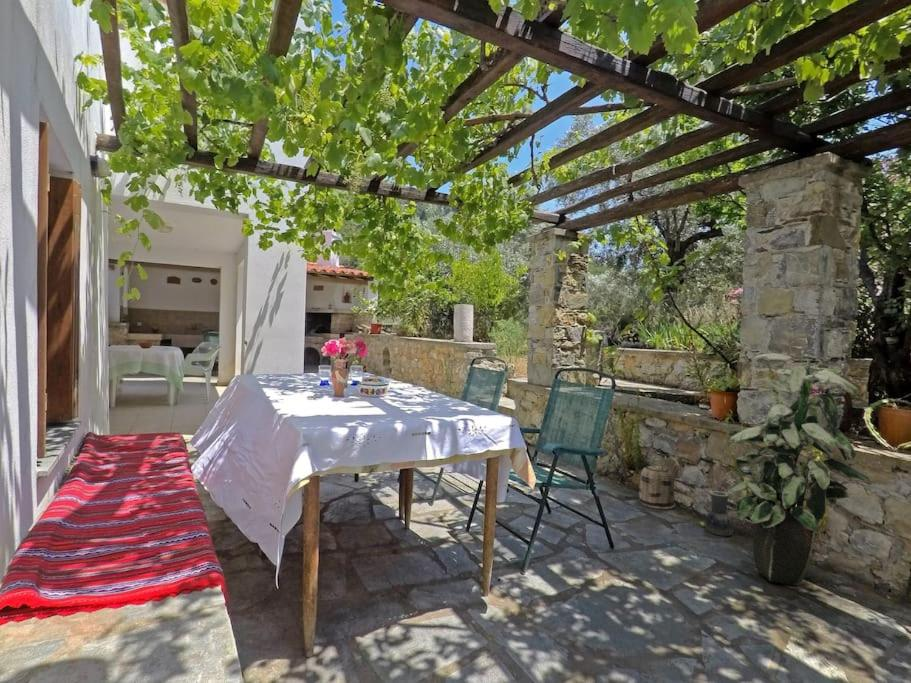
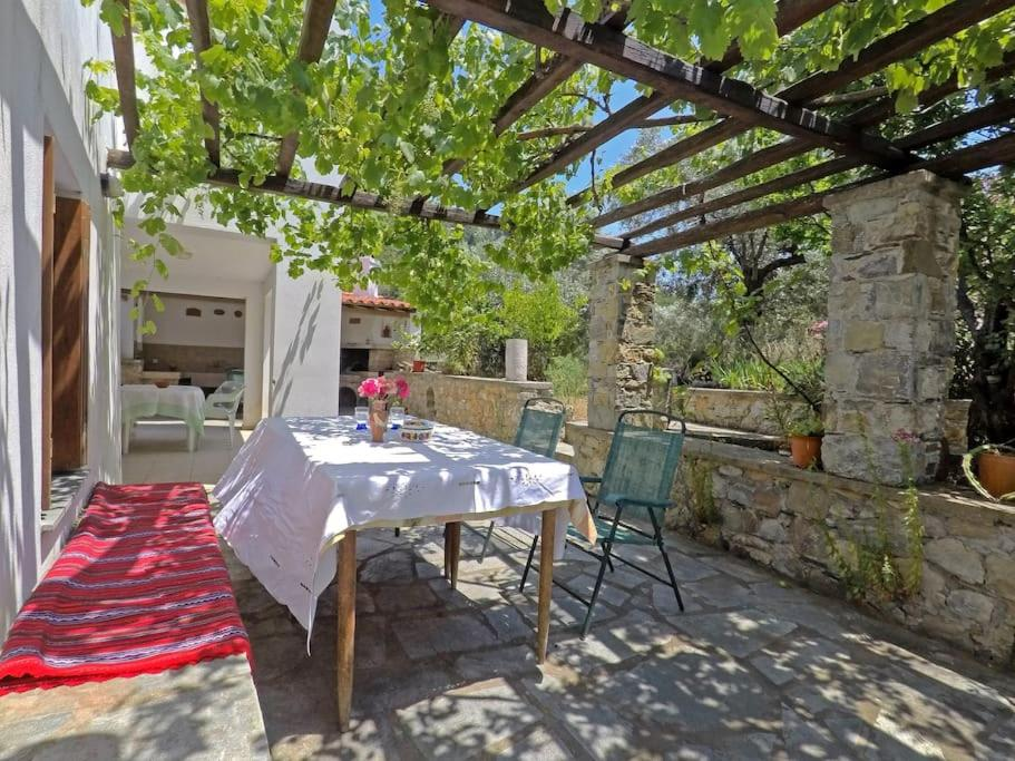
- vase [705,490,734,537]
- indoor plant [726,352,872,587]
- basket [638,456,676,510]
